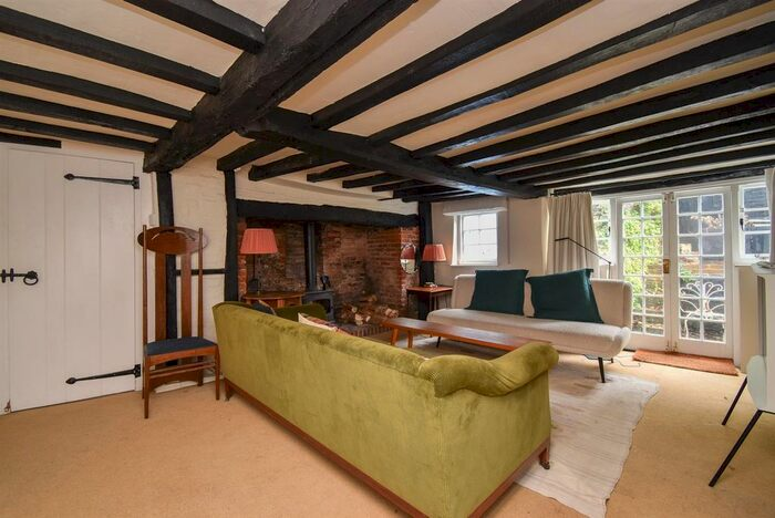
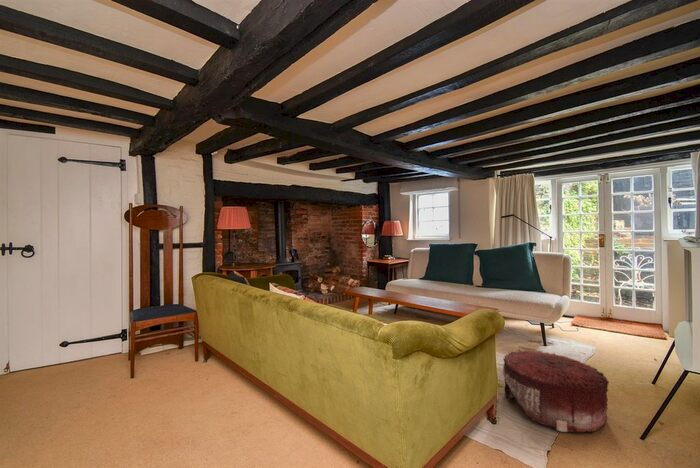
+ pouf [502,348,610,434]
